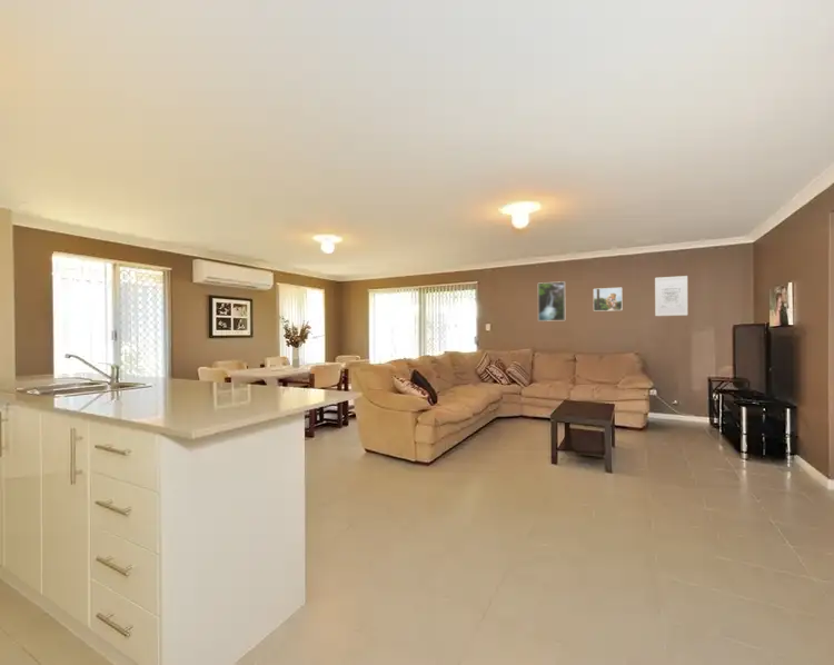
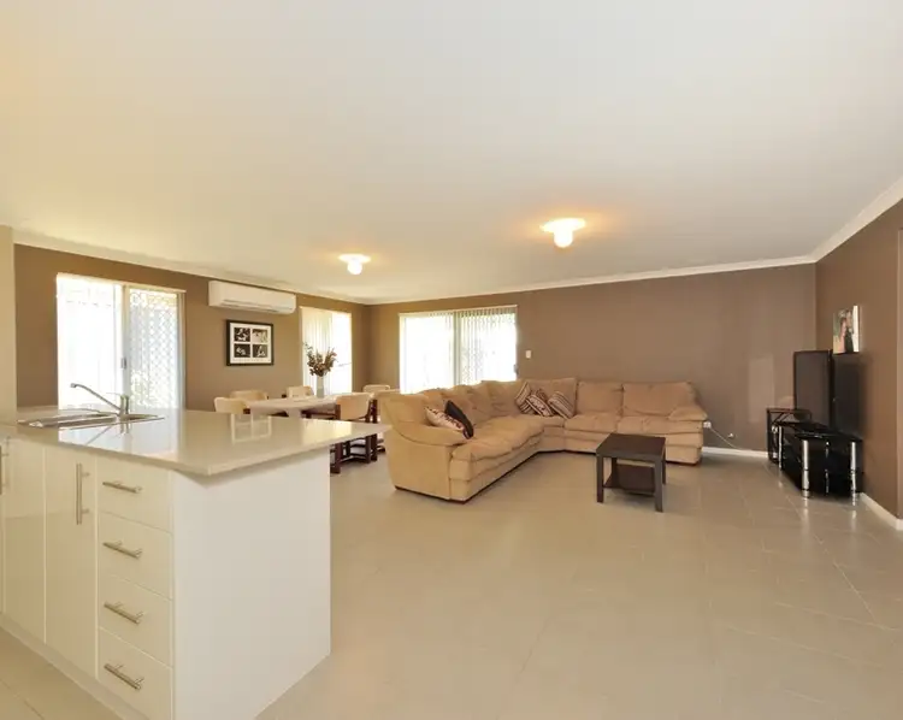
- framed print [537,280,566,322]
- wall art [654,275,688,317]
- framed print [593,287,623,312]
